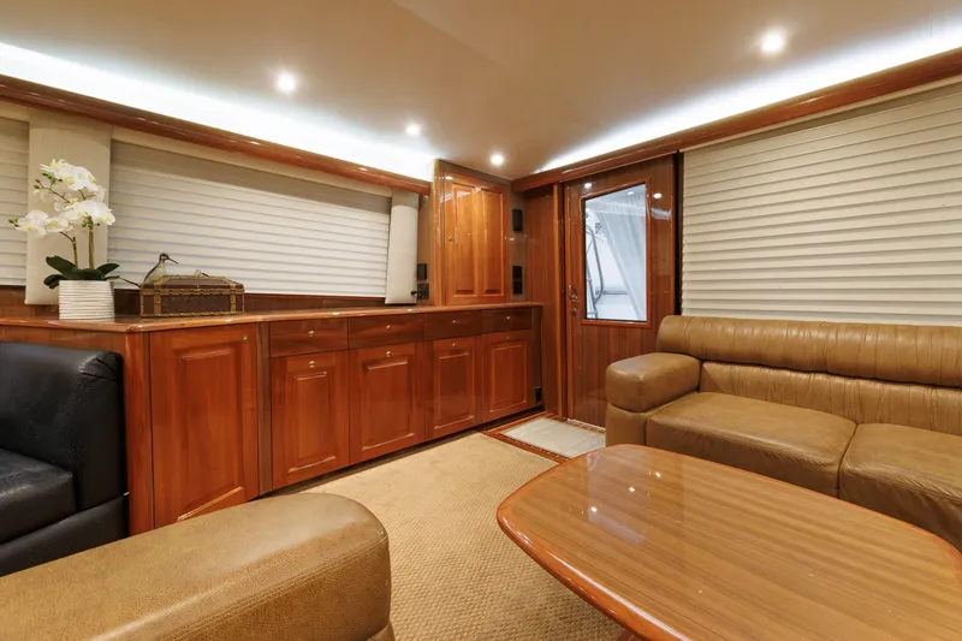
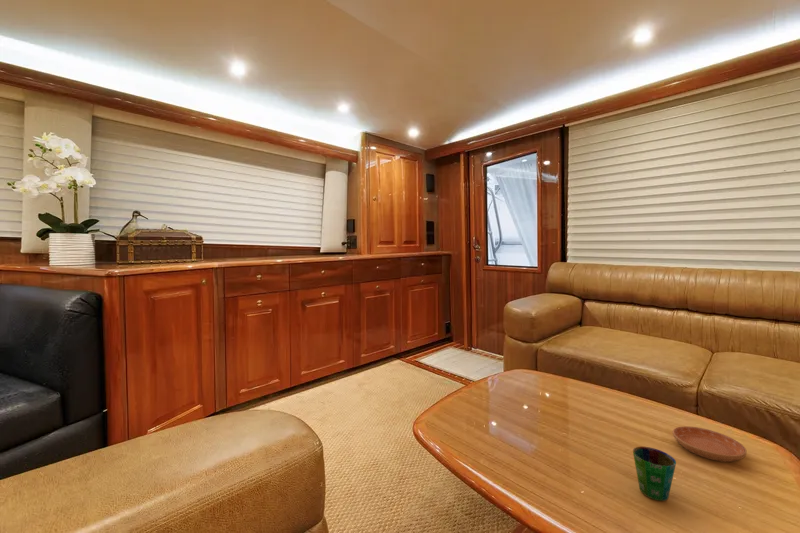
+ cup [632,446,677,502]
+ saucer [672,425,747,463]
